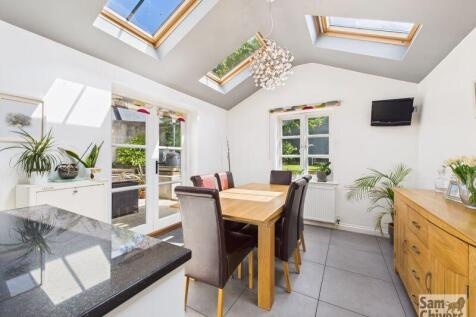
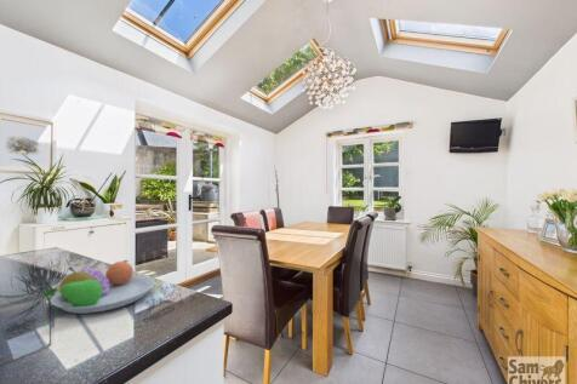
+ fruit bowl [44,259,156,315]
